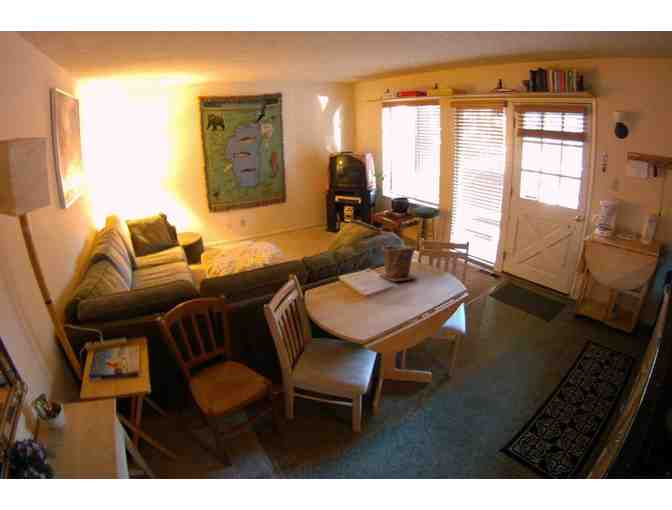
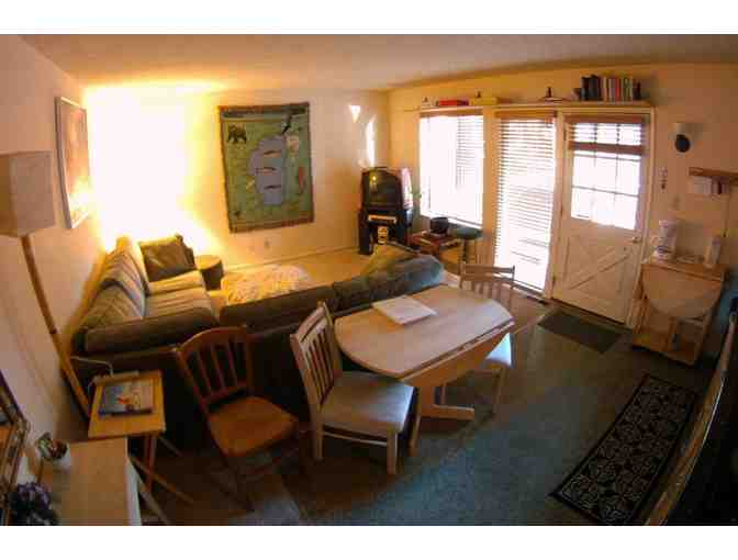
- plant pot [378,244,420,282]
